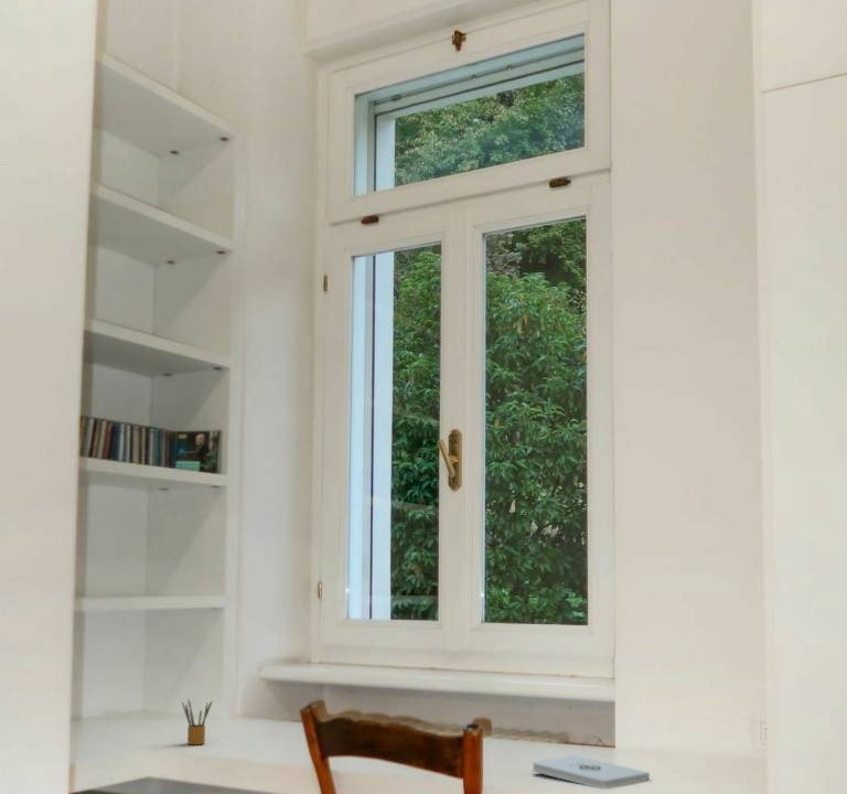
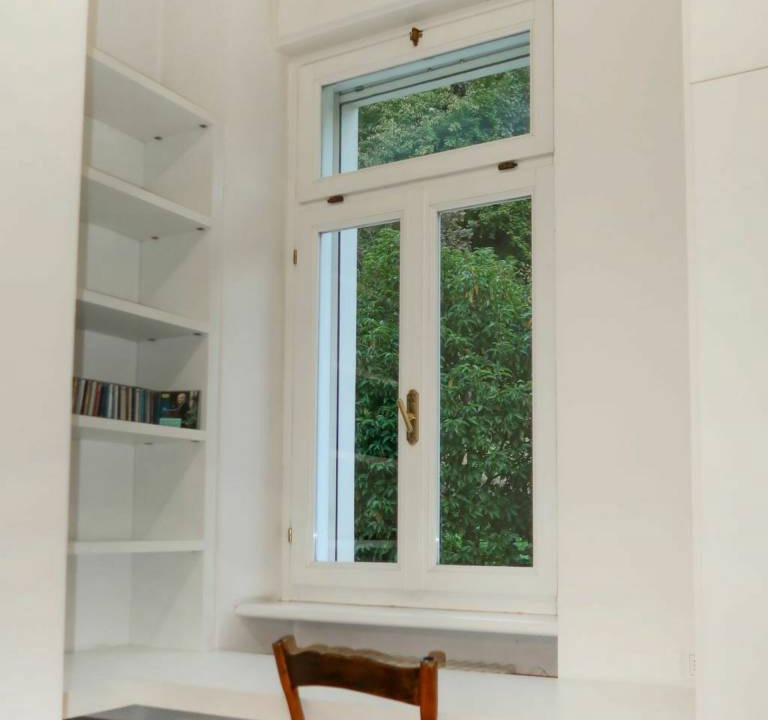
- notepad [532,754,651,790]
- pencil box [181,699,213,745]
